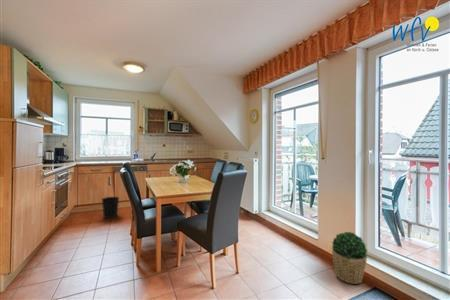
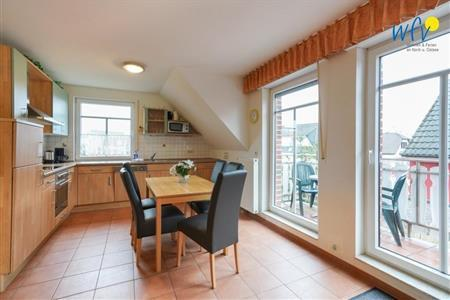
- wastebasket [101,196,120,219]
- potted plant [331,231,368,285]
